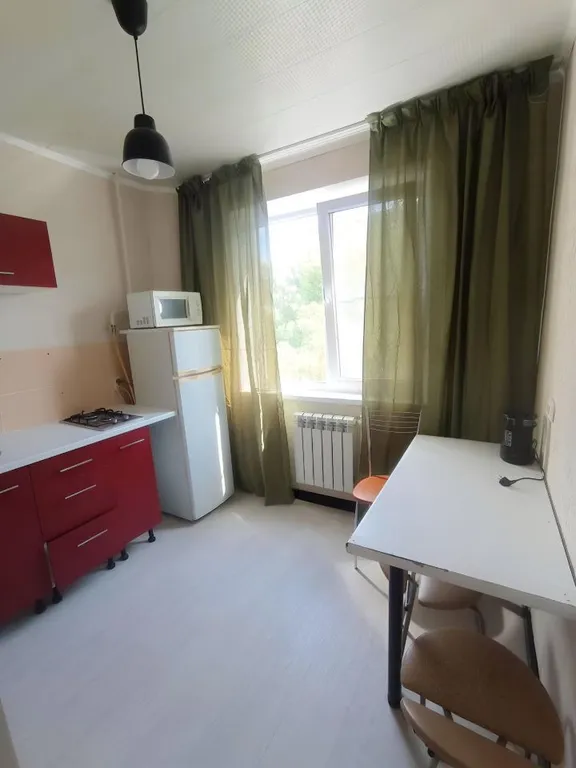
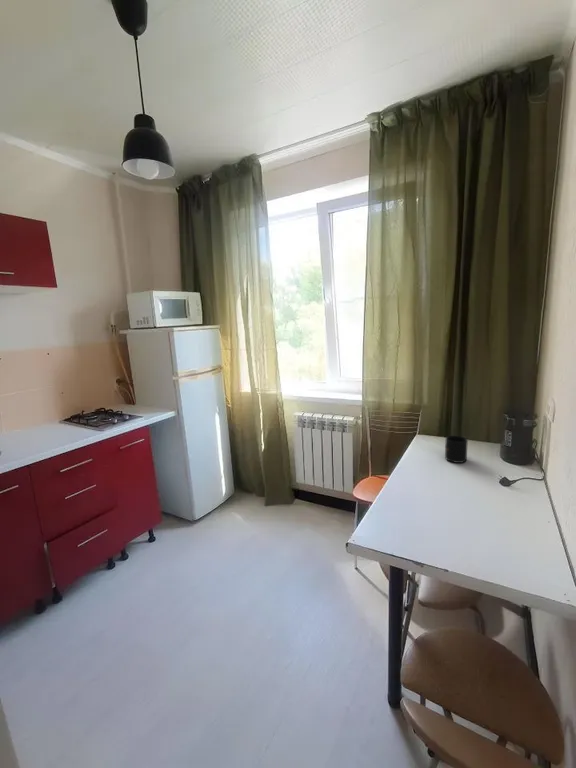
+ mug [444,435,469,464]
